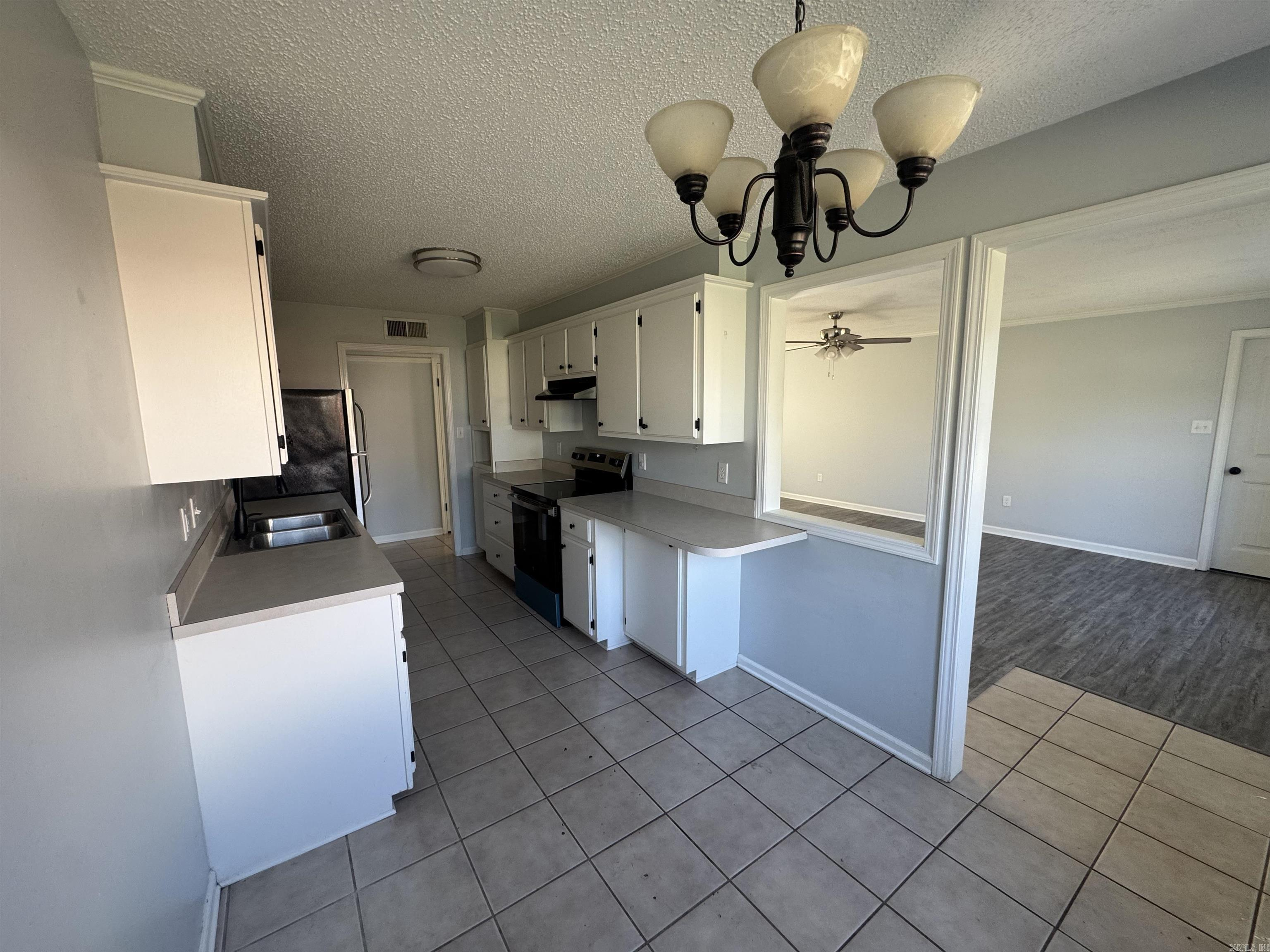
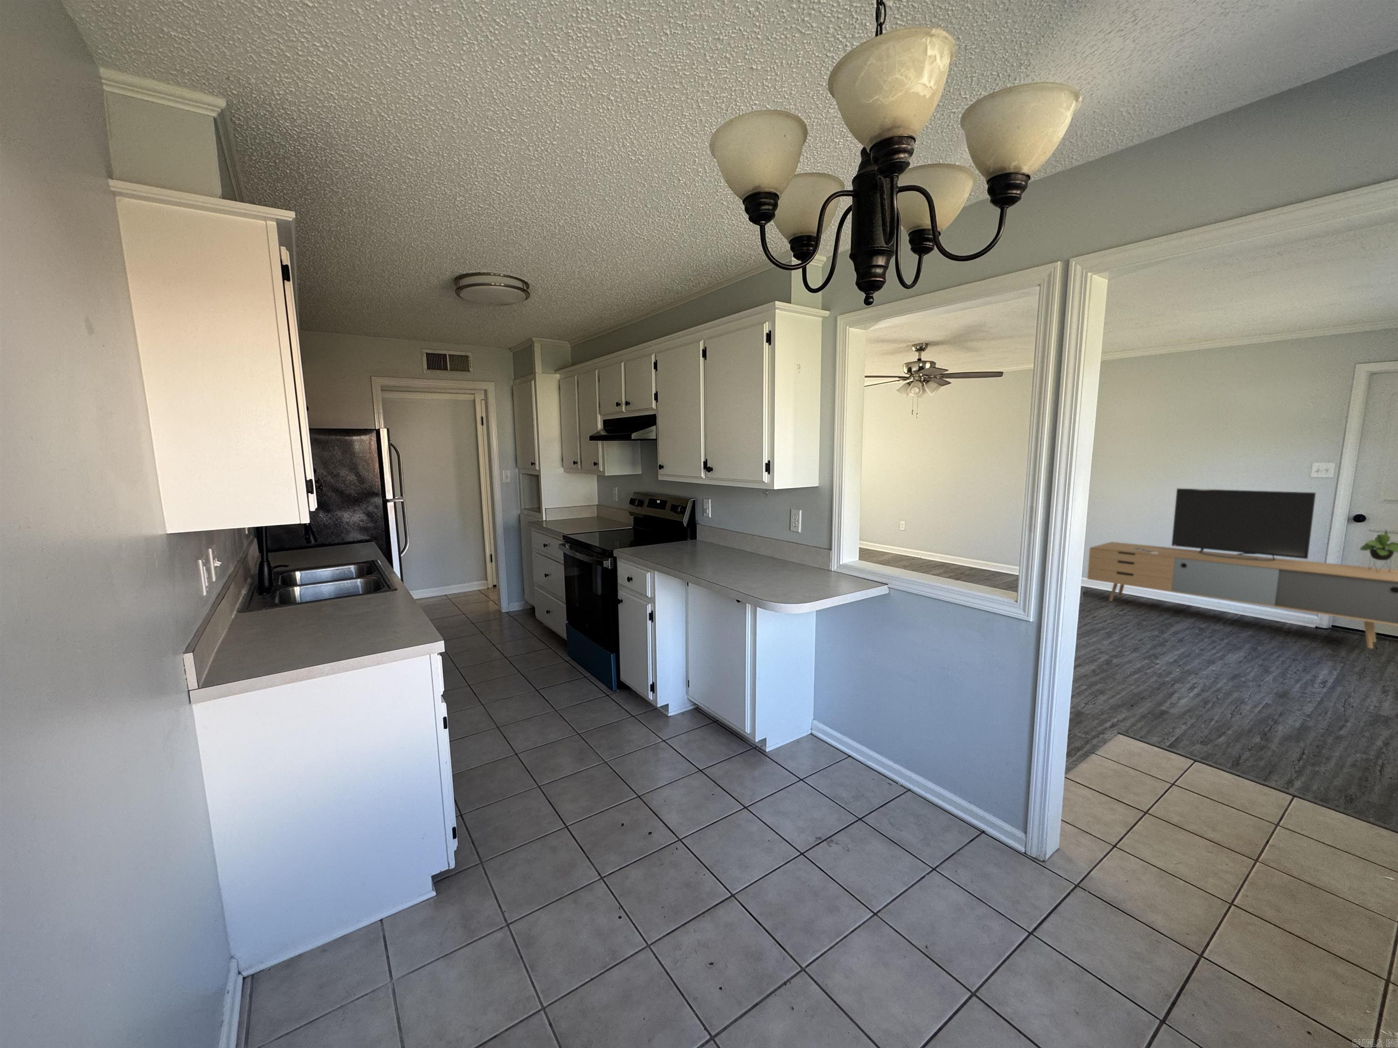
+ media console [1086,488,1398,649]
